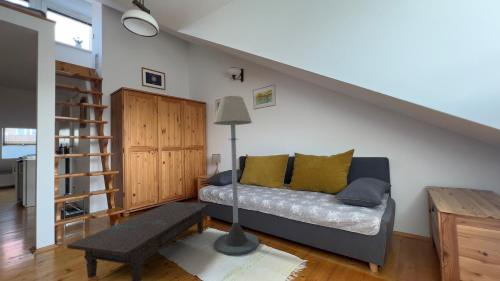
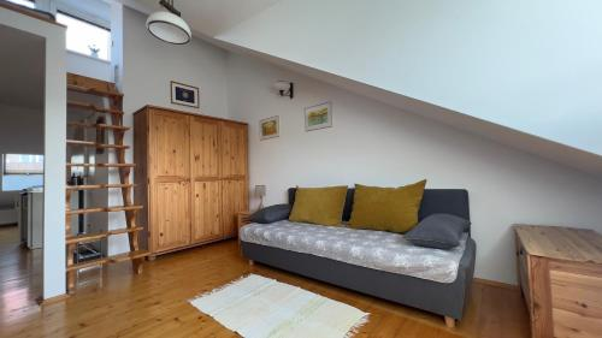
- floor lamp [212,95,260,256]
- coffee table [66,201,210,281]
